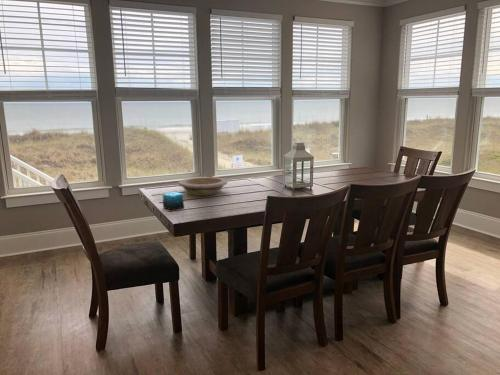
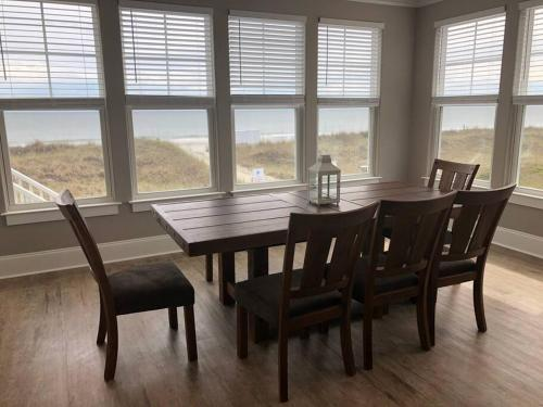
- bowl [178,176,228,197]
- candle [162,191,185,211]
